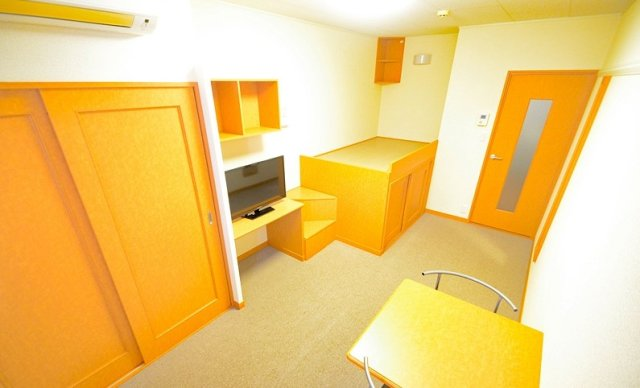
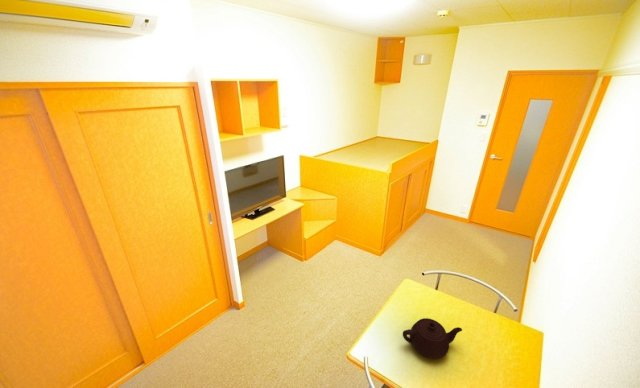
+ teapot [402,317,463,360]
